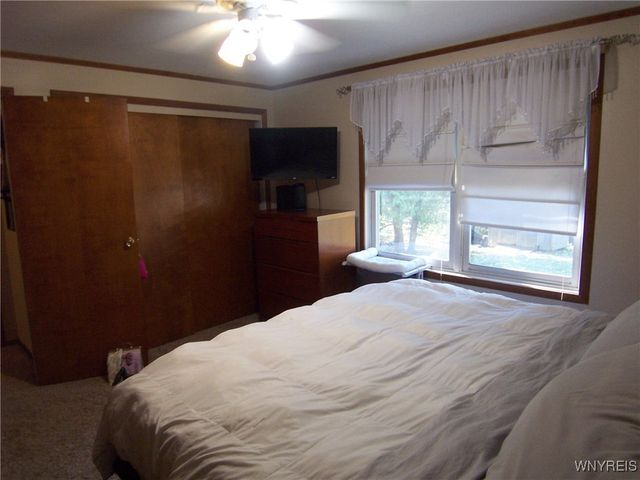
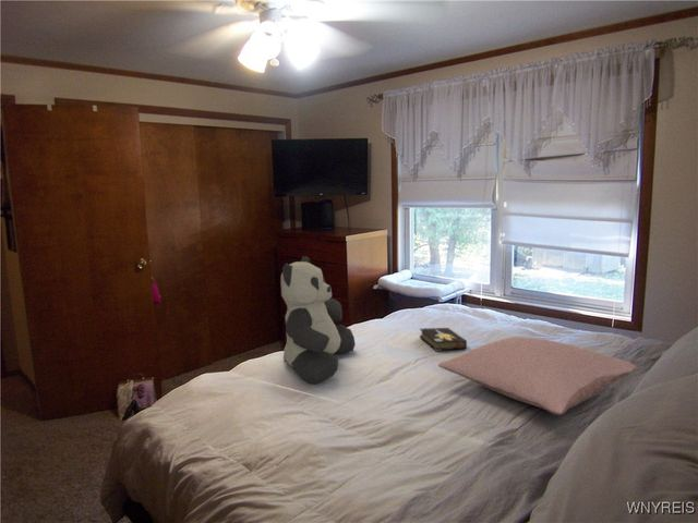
+ teddy bear [280,255,357,385]
+ pillow [437,336,638,416]
+ hardback book [419,327,468,352]
